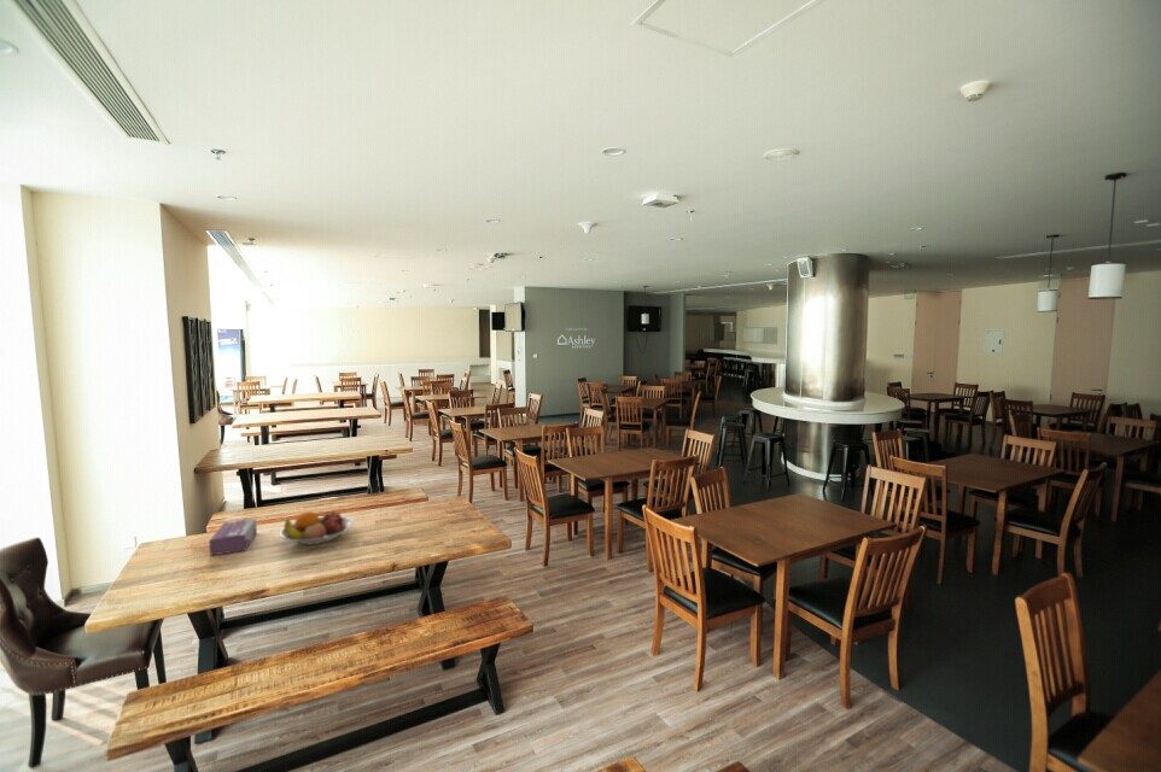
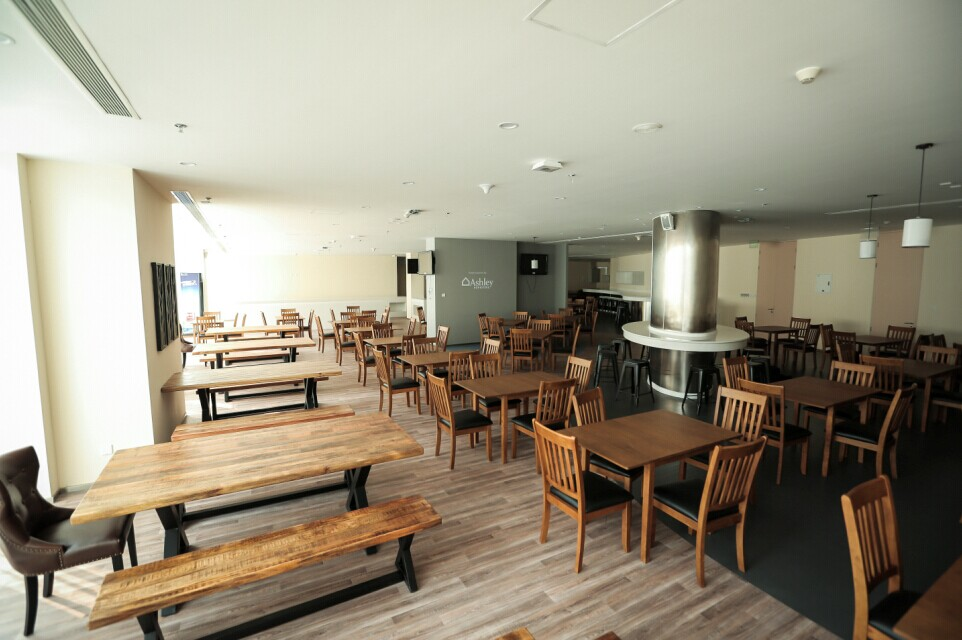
- tissue box [208,517,258,556]
- fruit bowl [279,509,354,545]
